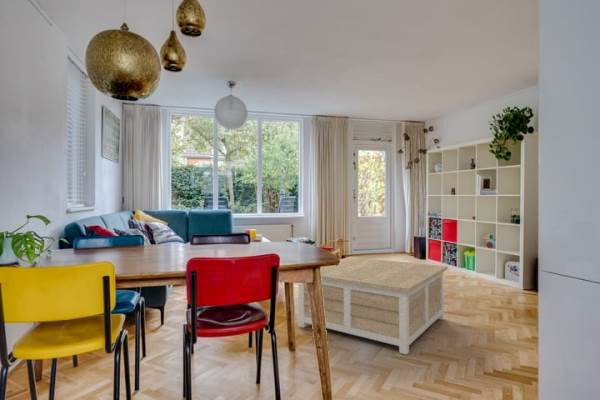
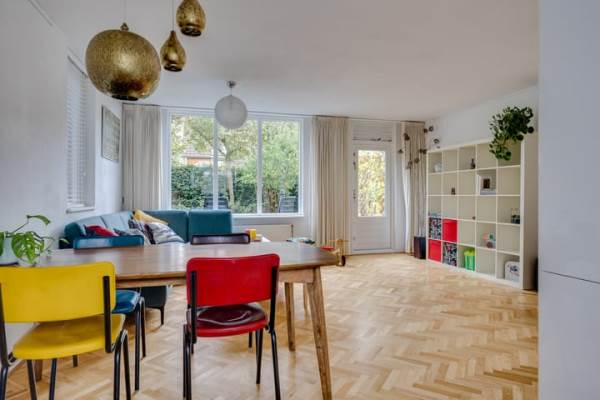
- coffee table [298,256,449,356]
